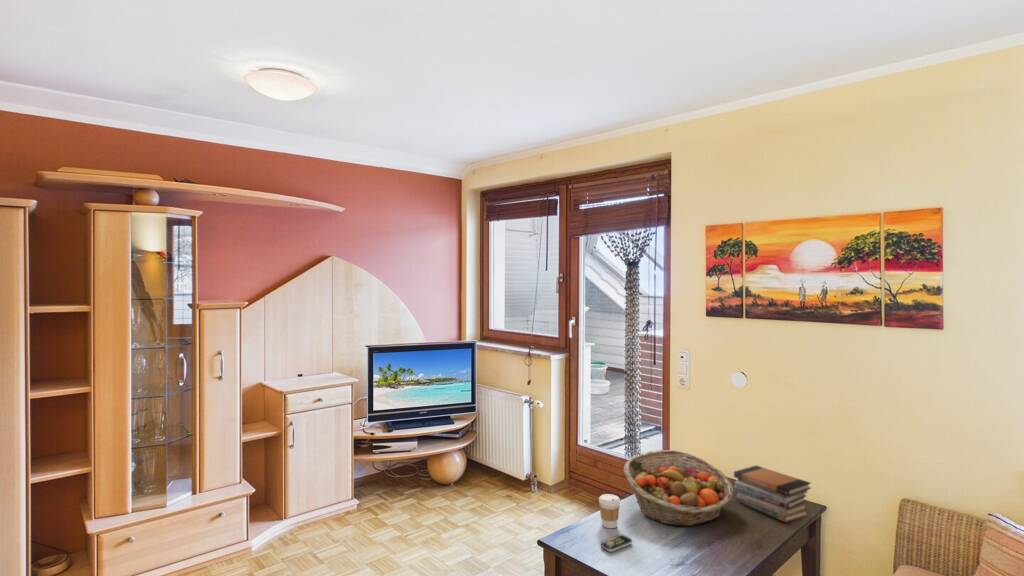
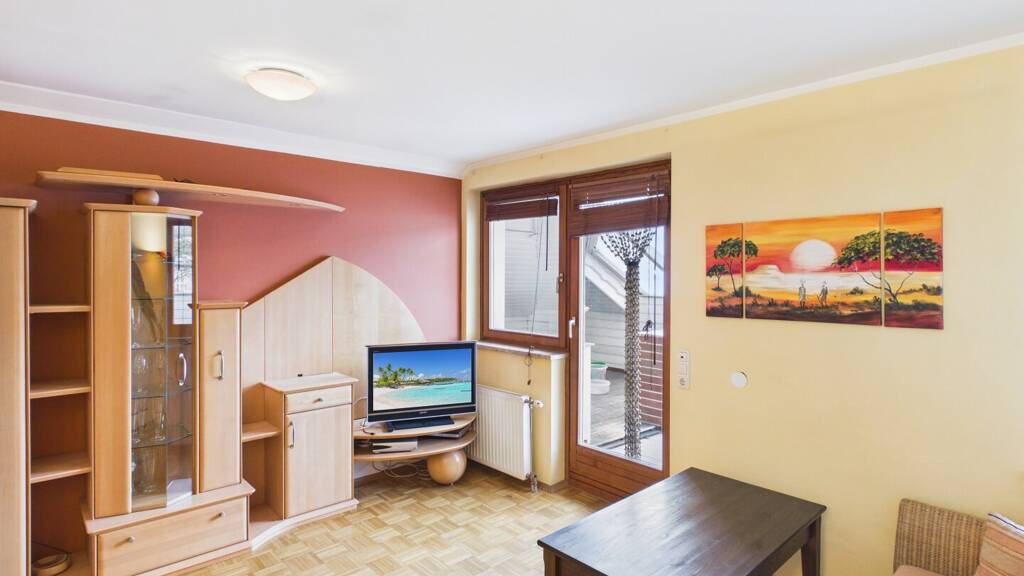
- book stack [733,464,812,523]
- coffee cup [598,493,621,529]
- remote control [600,533,633,553]
- fruit basket [623,449,734,527]
